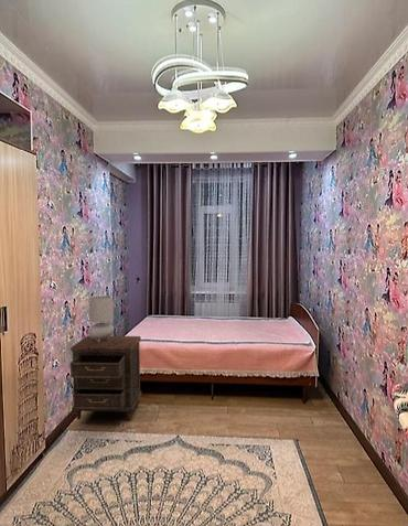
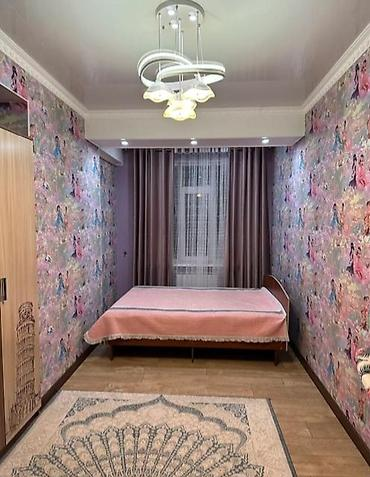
- table lamp [88,296,115,342]
- nightstand [69,335,142,421]
